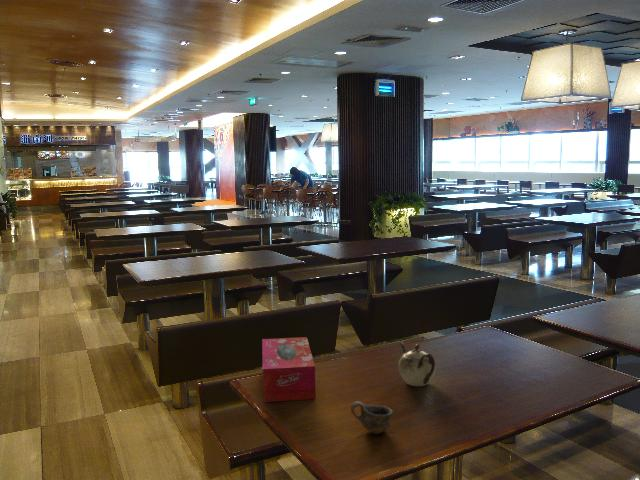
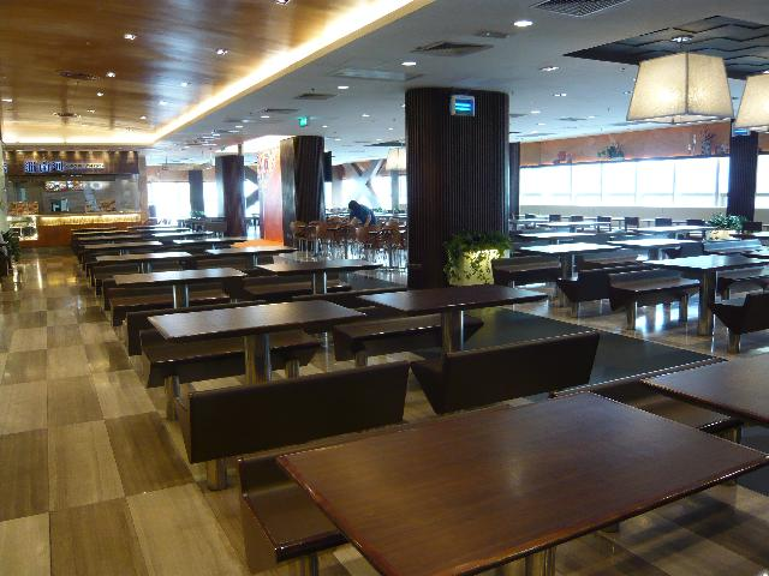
- cup [350,400,394,435]
- tissue box [261,336,317,403]
- teapot [397,341,437,387]
